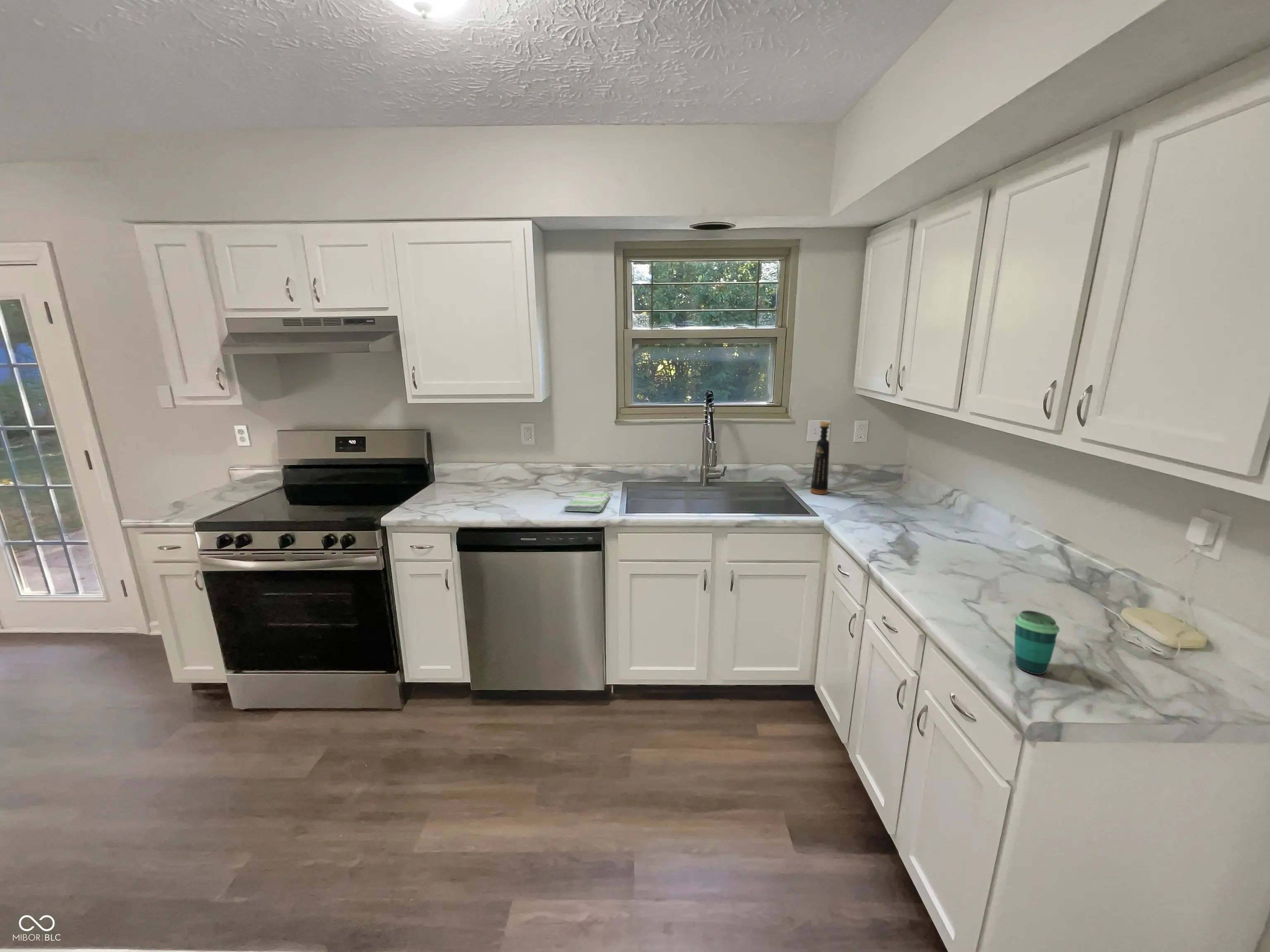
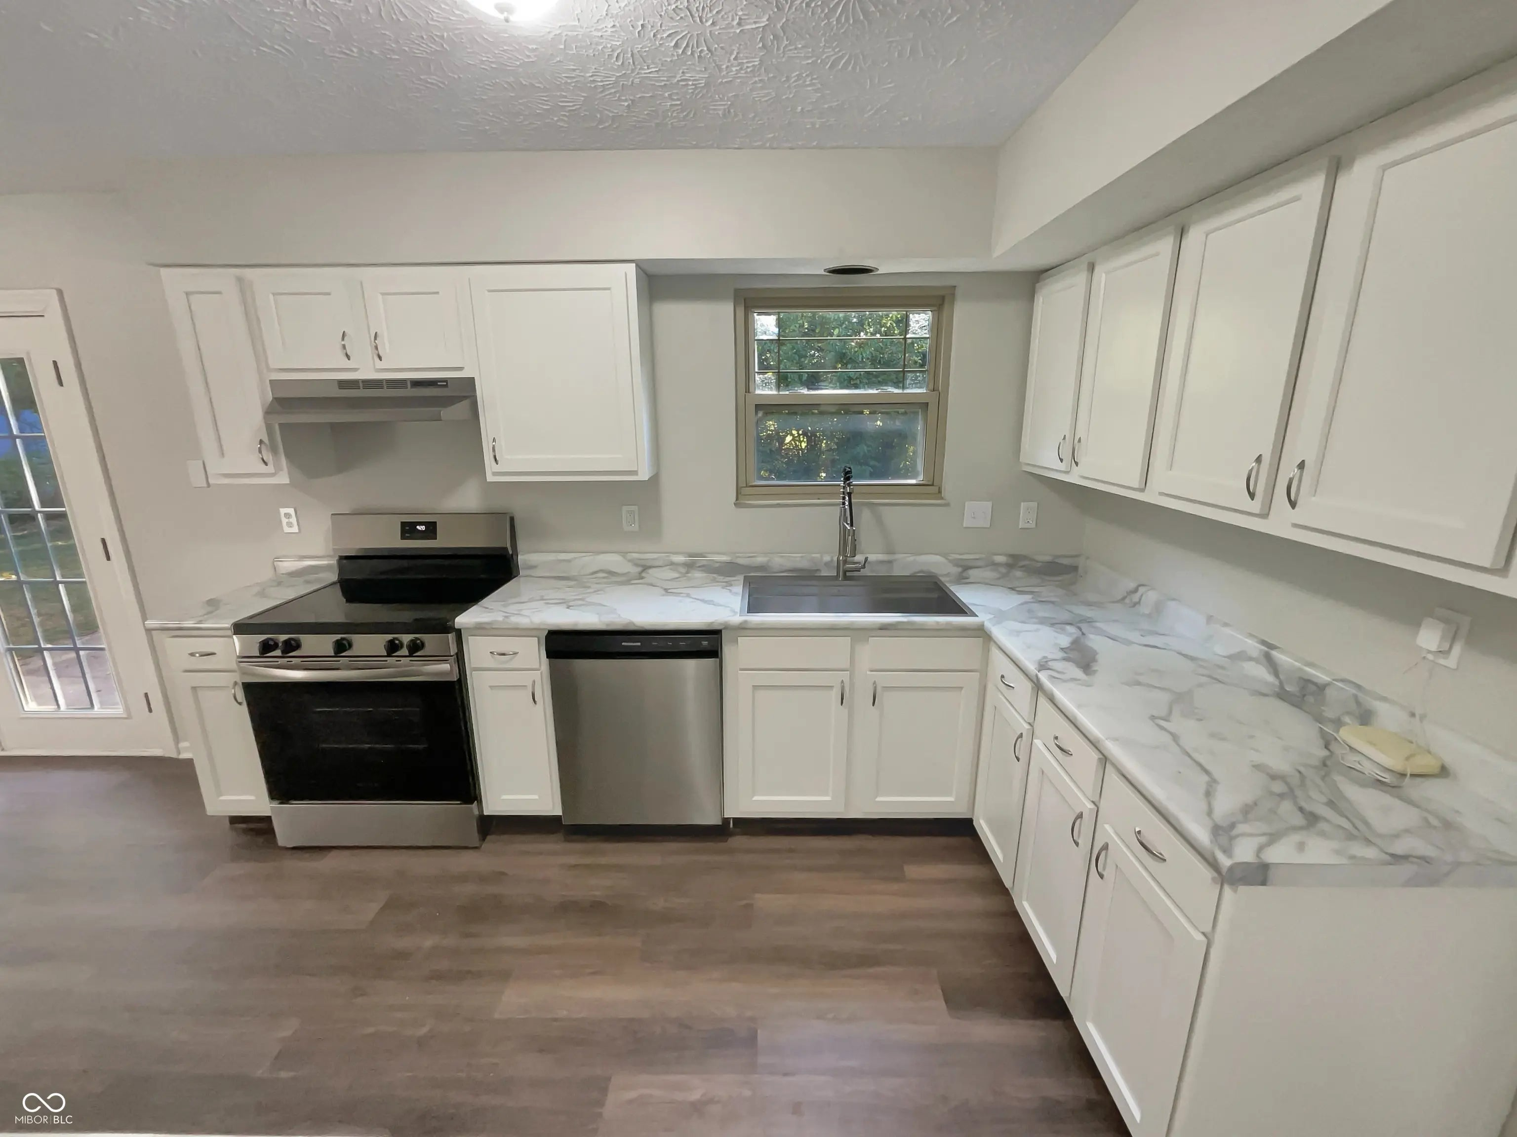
- bottle [810,421,831,495]
- dish towel [563,492,611,512]
- cup [1014,610,1060,675]
